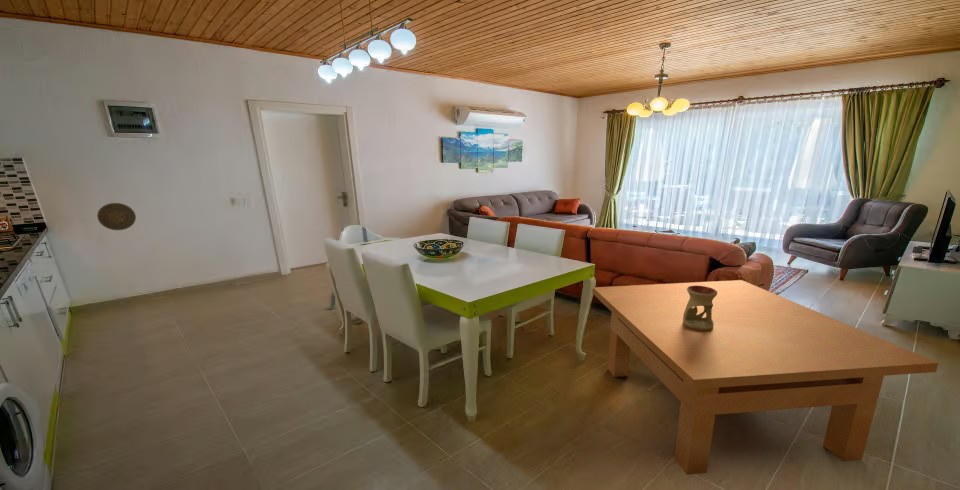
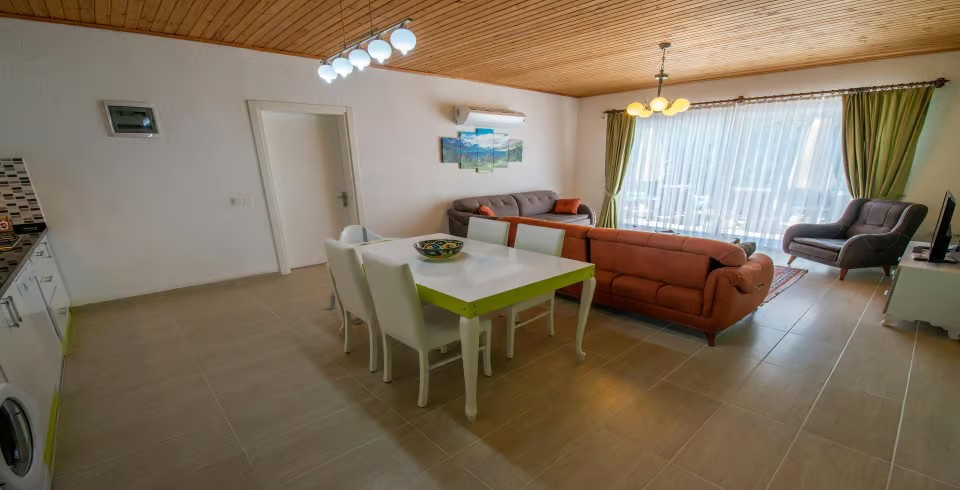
- oil burner [683,286,717,330]
- decorative plate [96,202,137,231]
- table [592,279,939,476]
